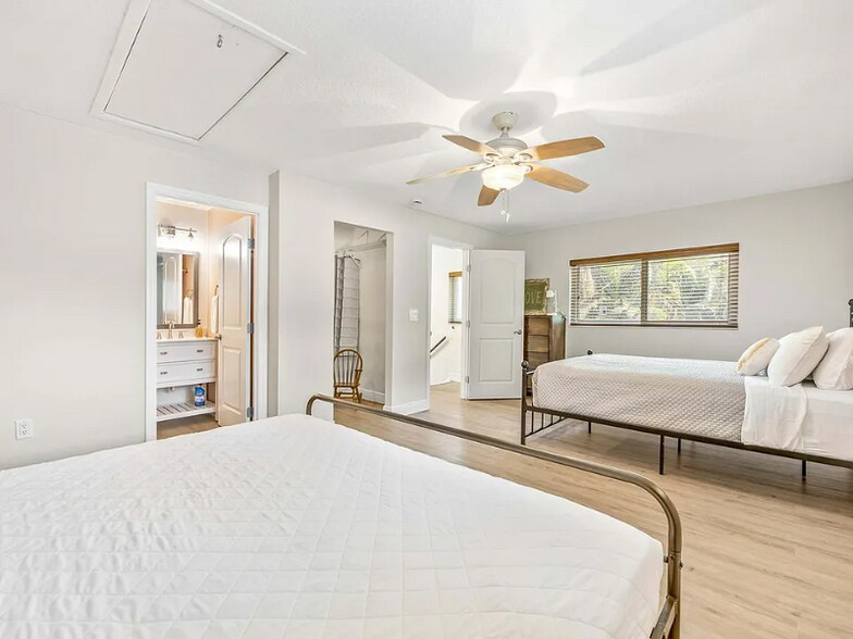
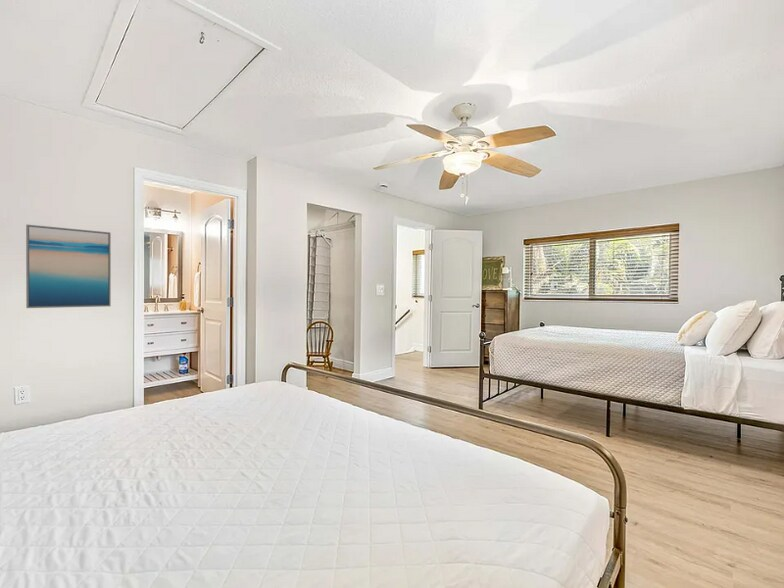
+ wall art [25,223,112,309]
